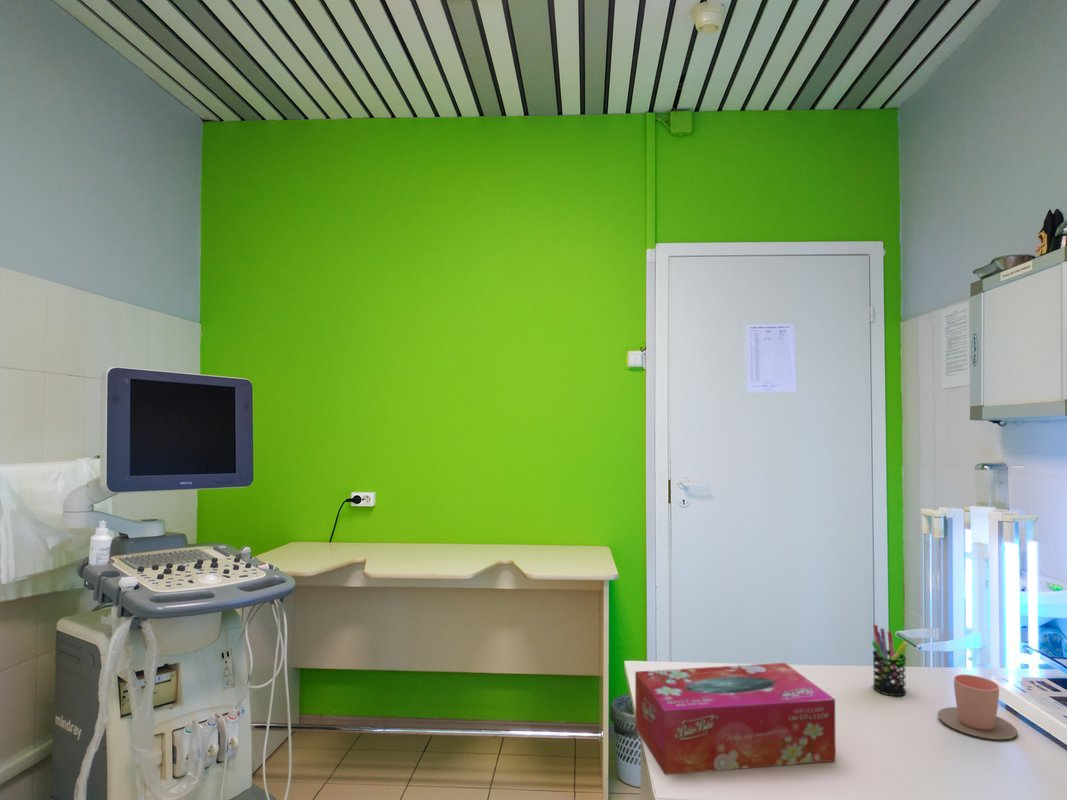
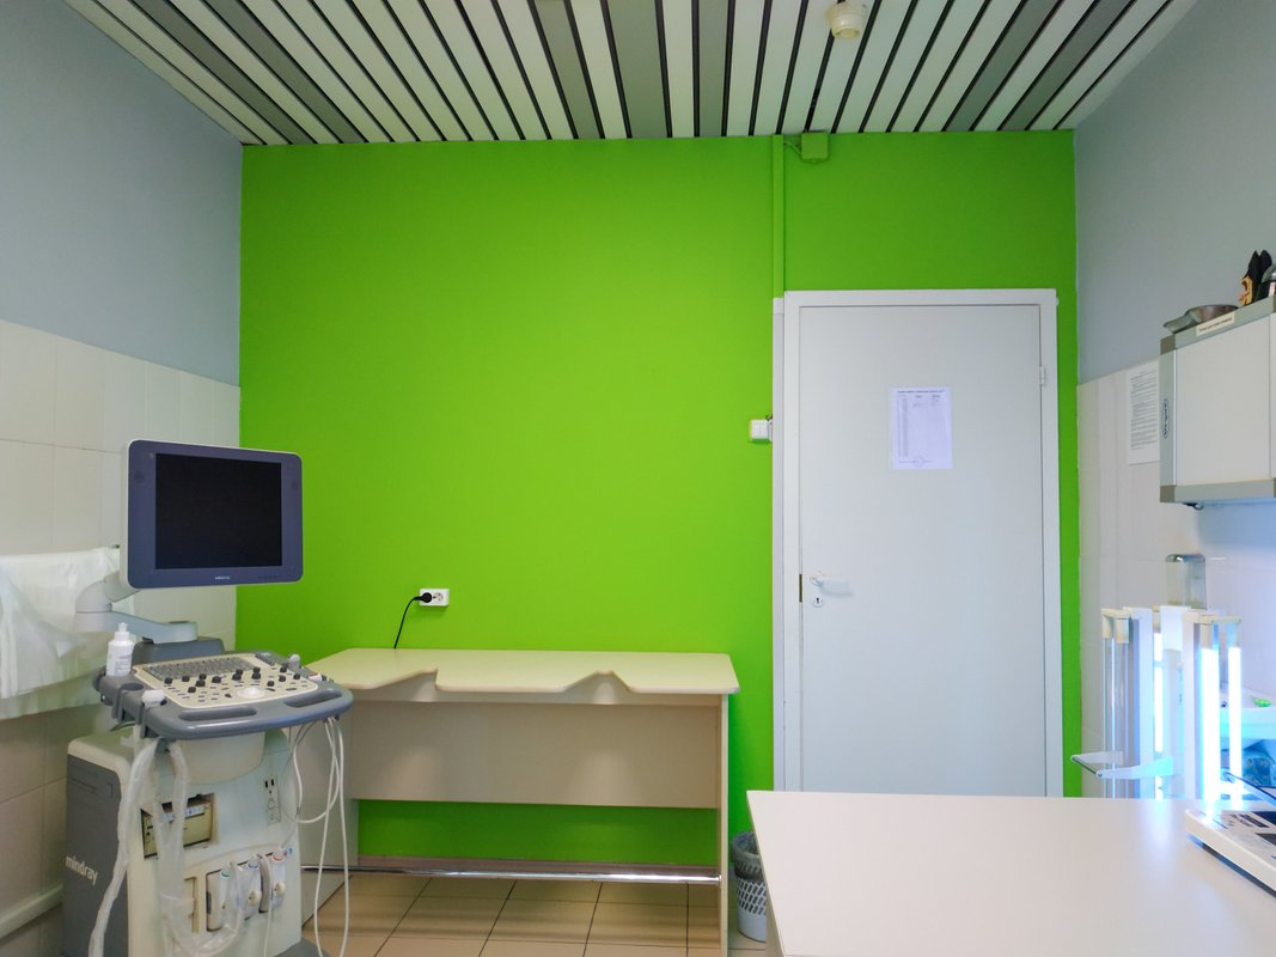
- cup [937,673,1018,740]
- pen holder [871,624,908,697]
- tissue box [634,662,837,776]
